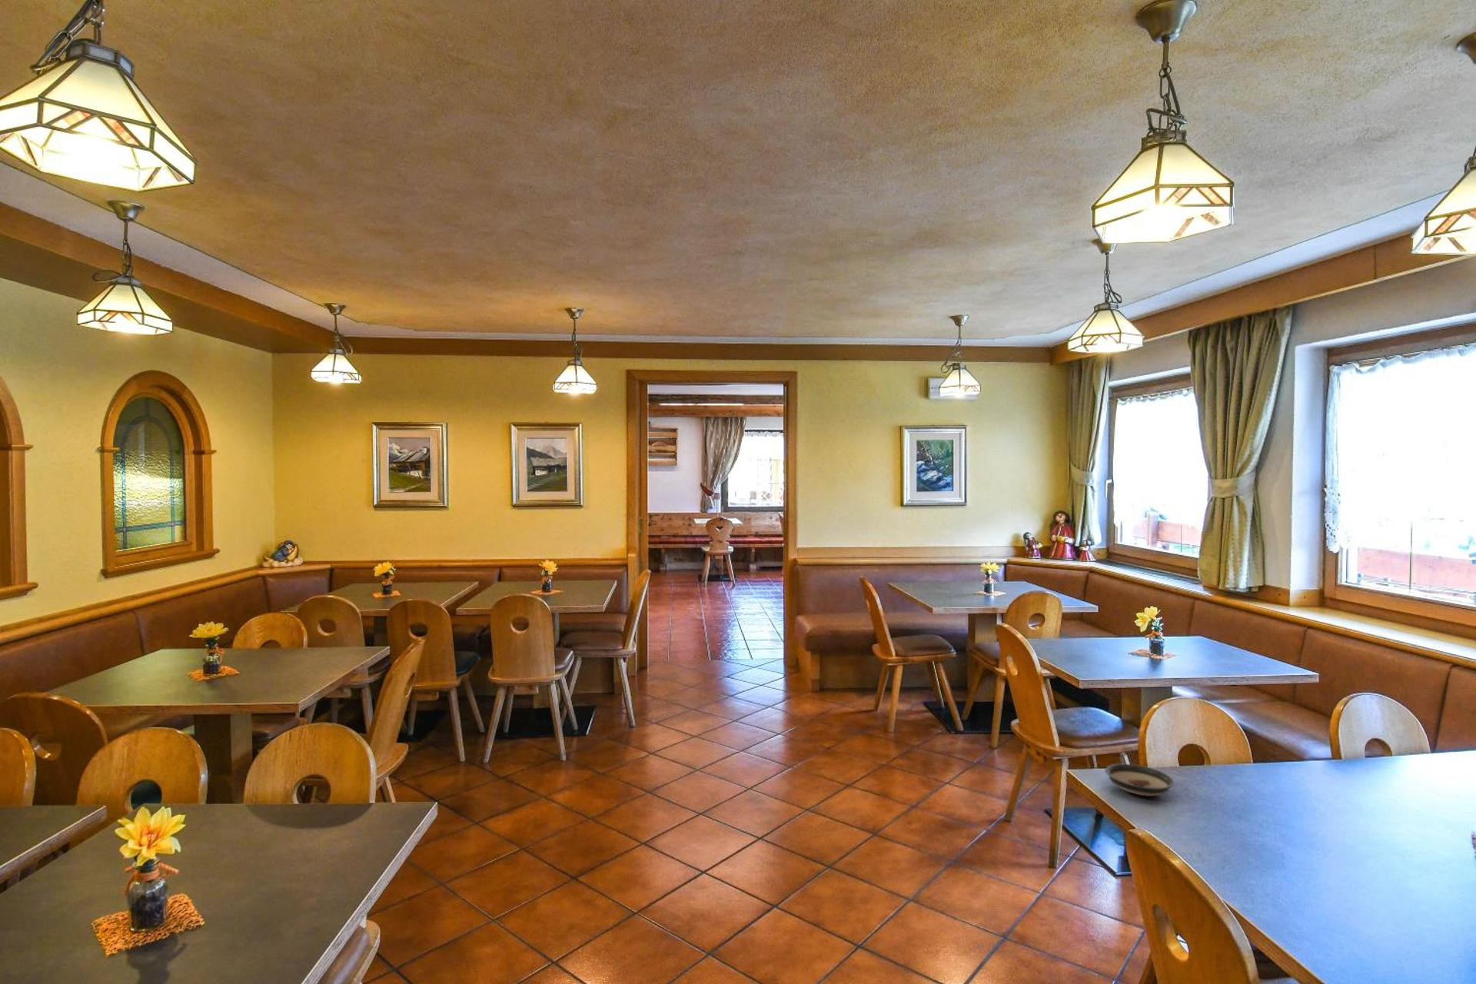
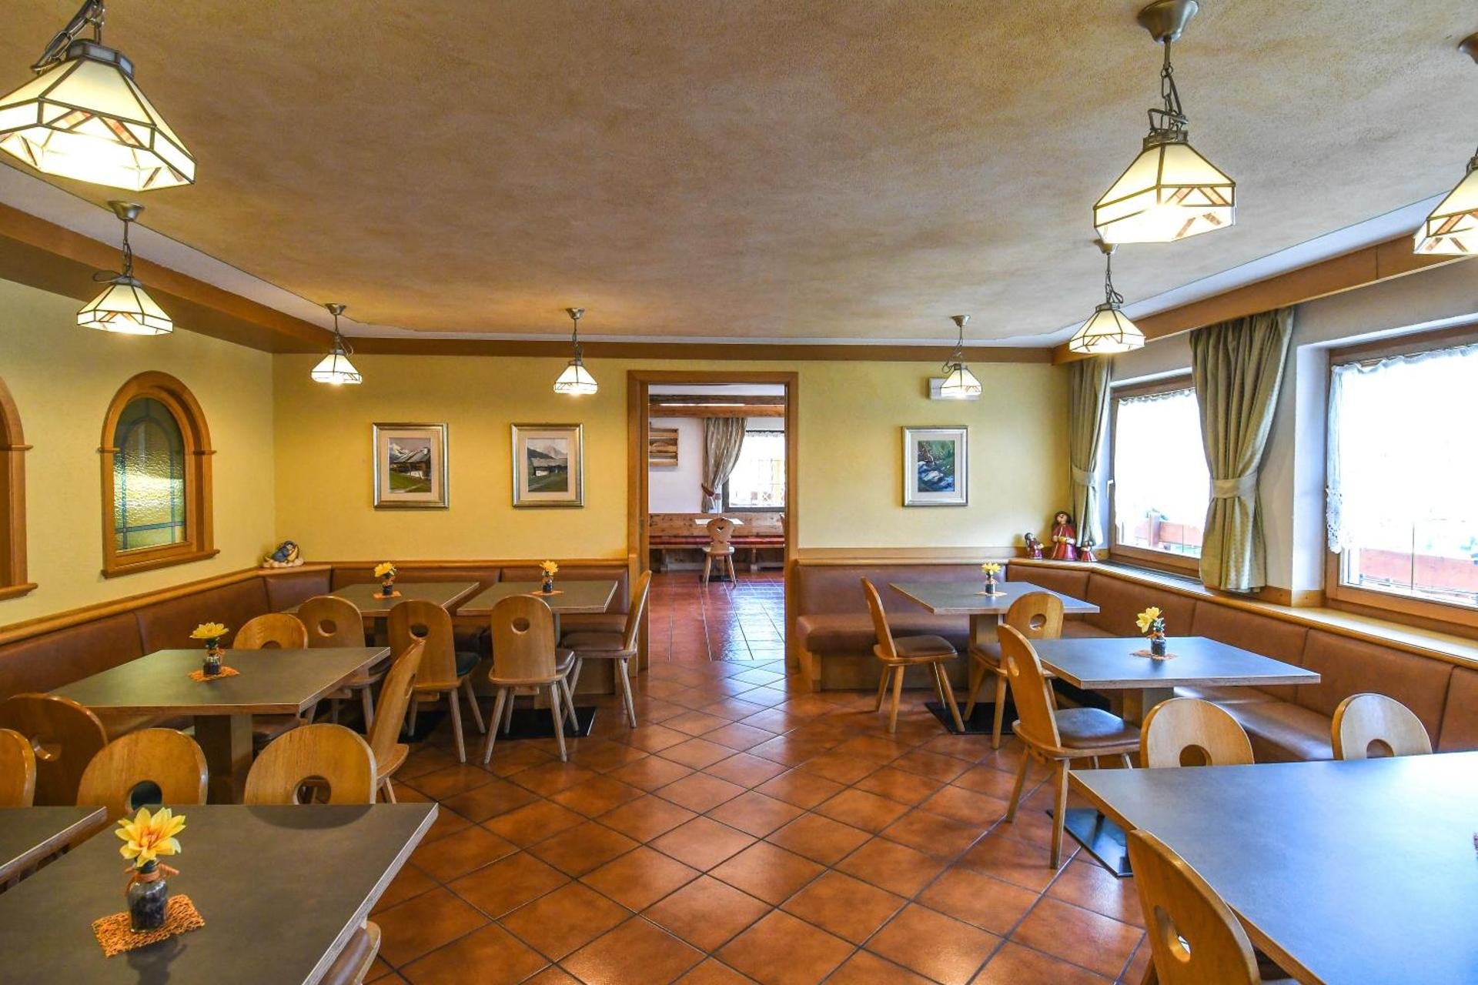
- saucer [1105,762,1175,797]
